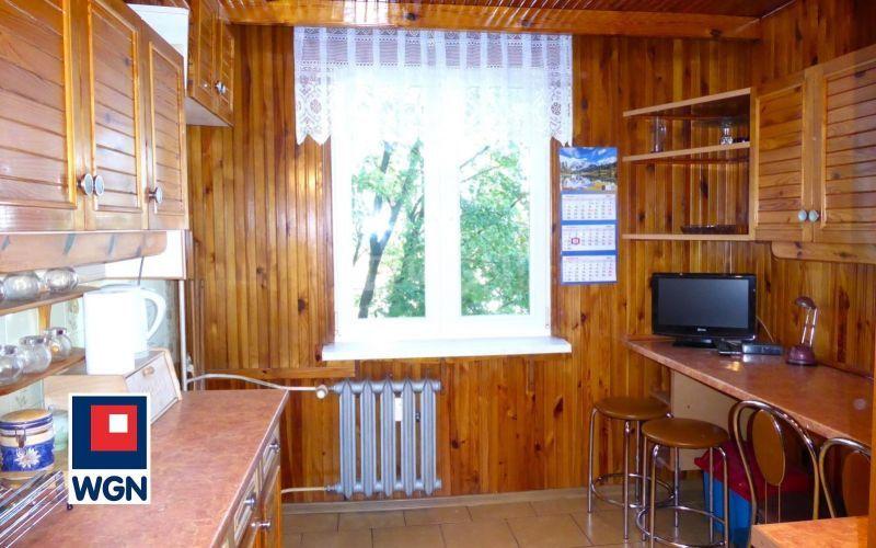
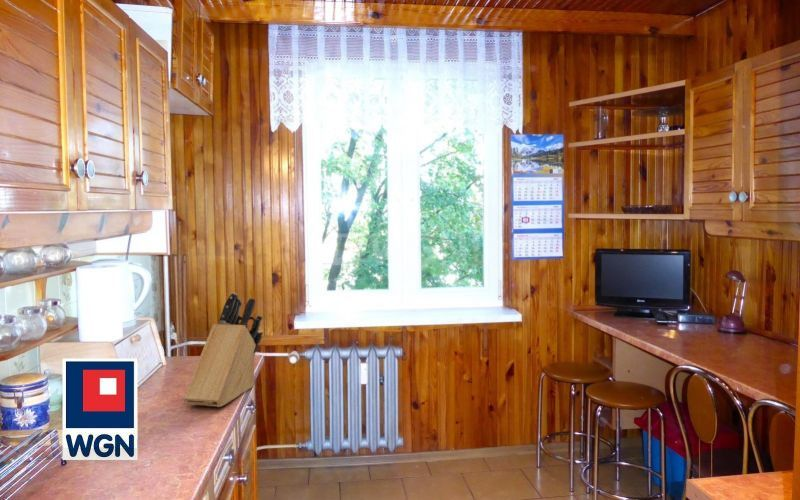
+ knife block [183,292,264,408]
